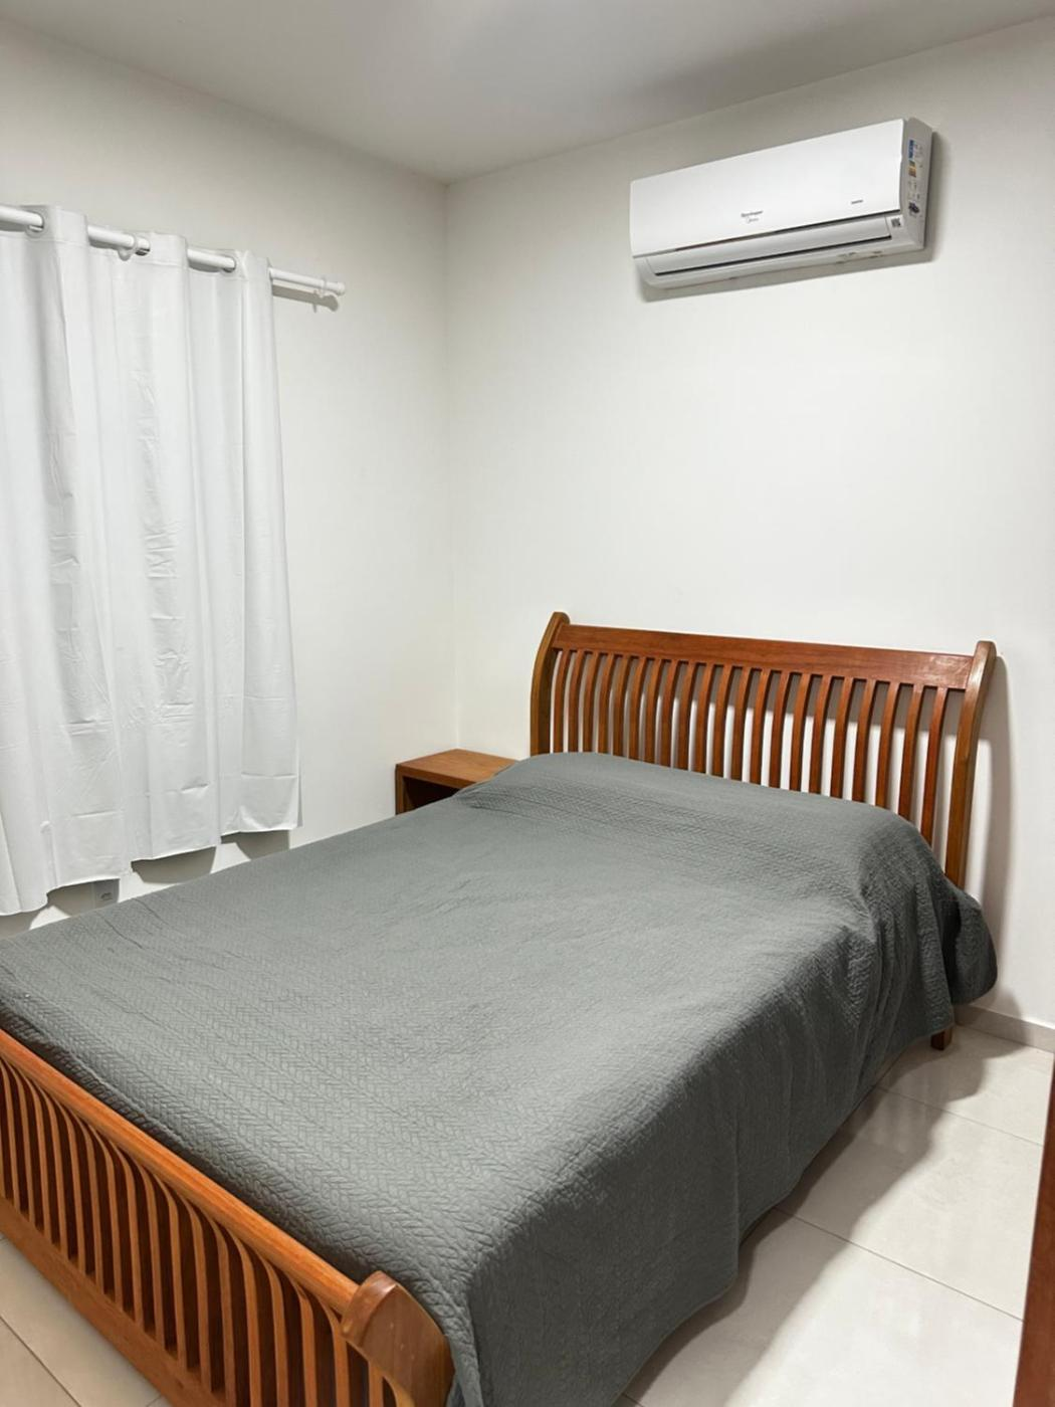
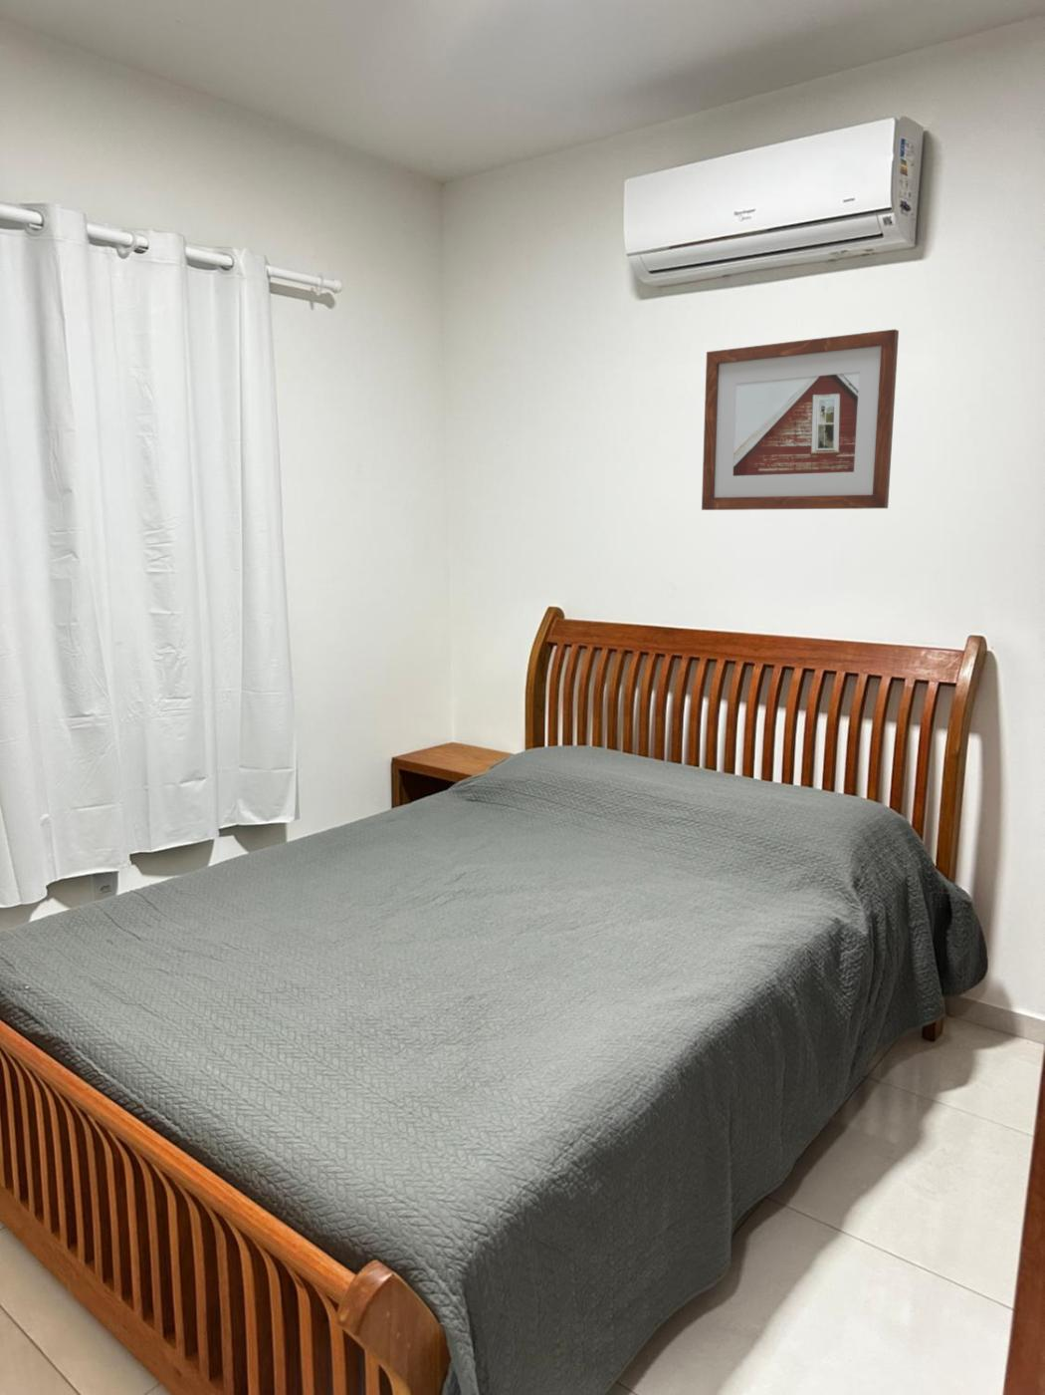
+ picture frame [700,327,900,511]
